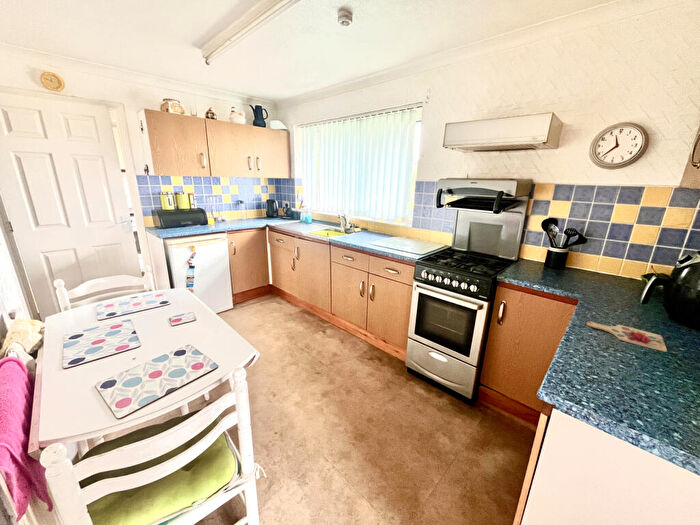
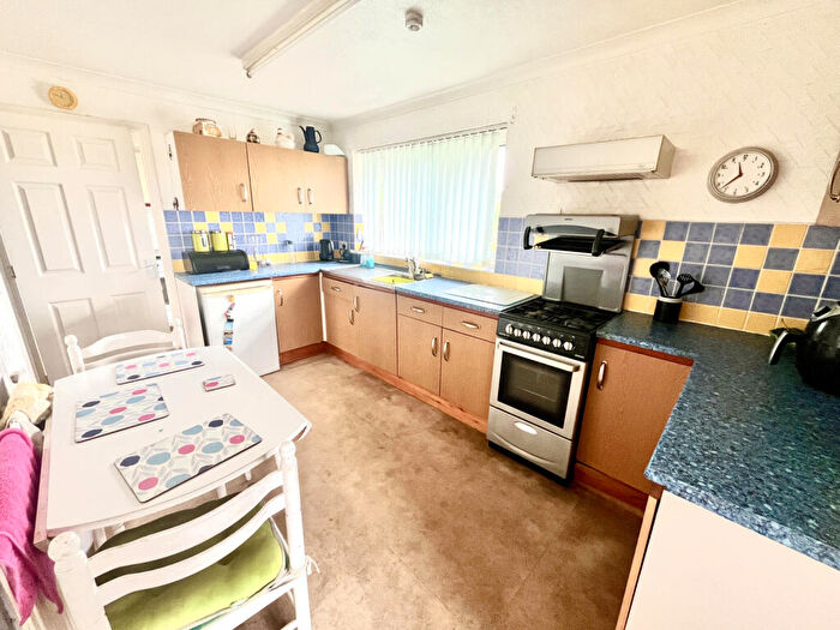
- cutting board [586,321,668,353]
